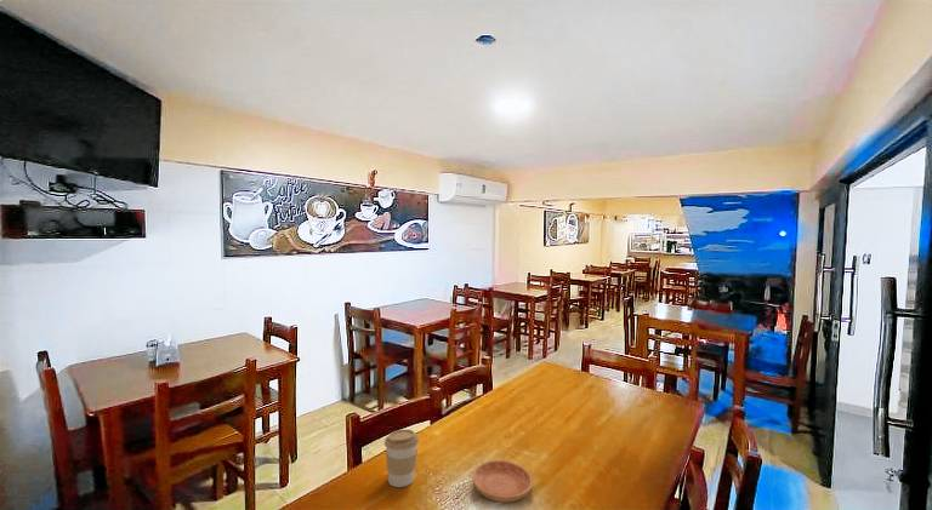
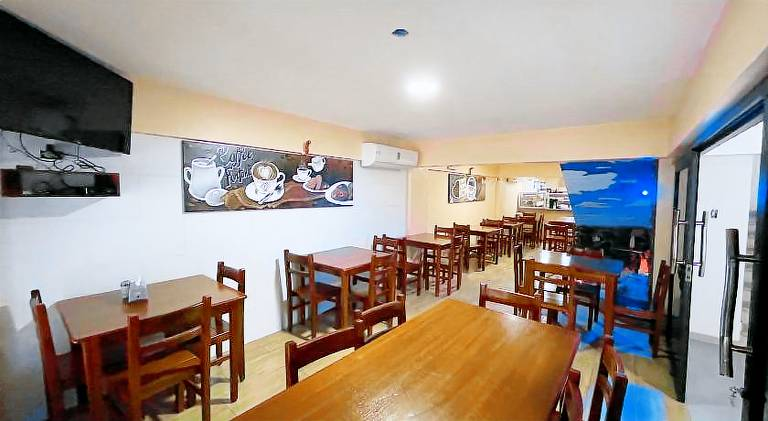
- saucer [471,459,534,504]
- coffee cup [383,429,420,488]
